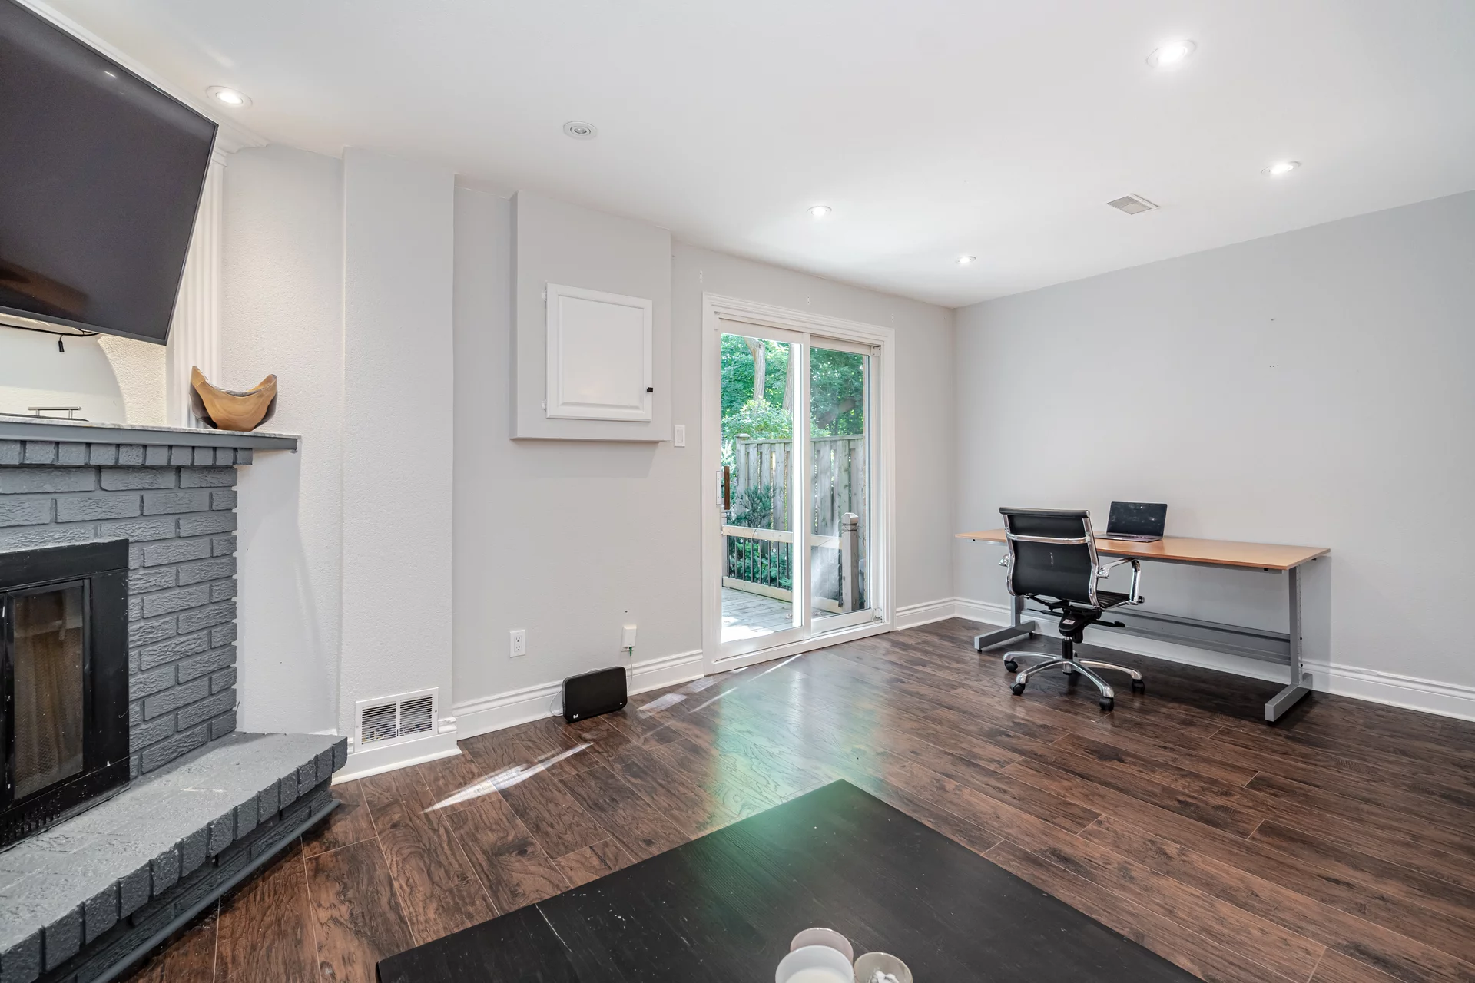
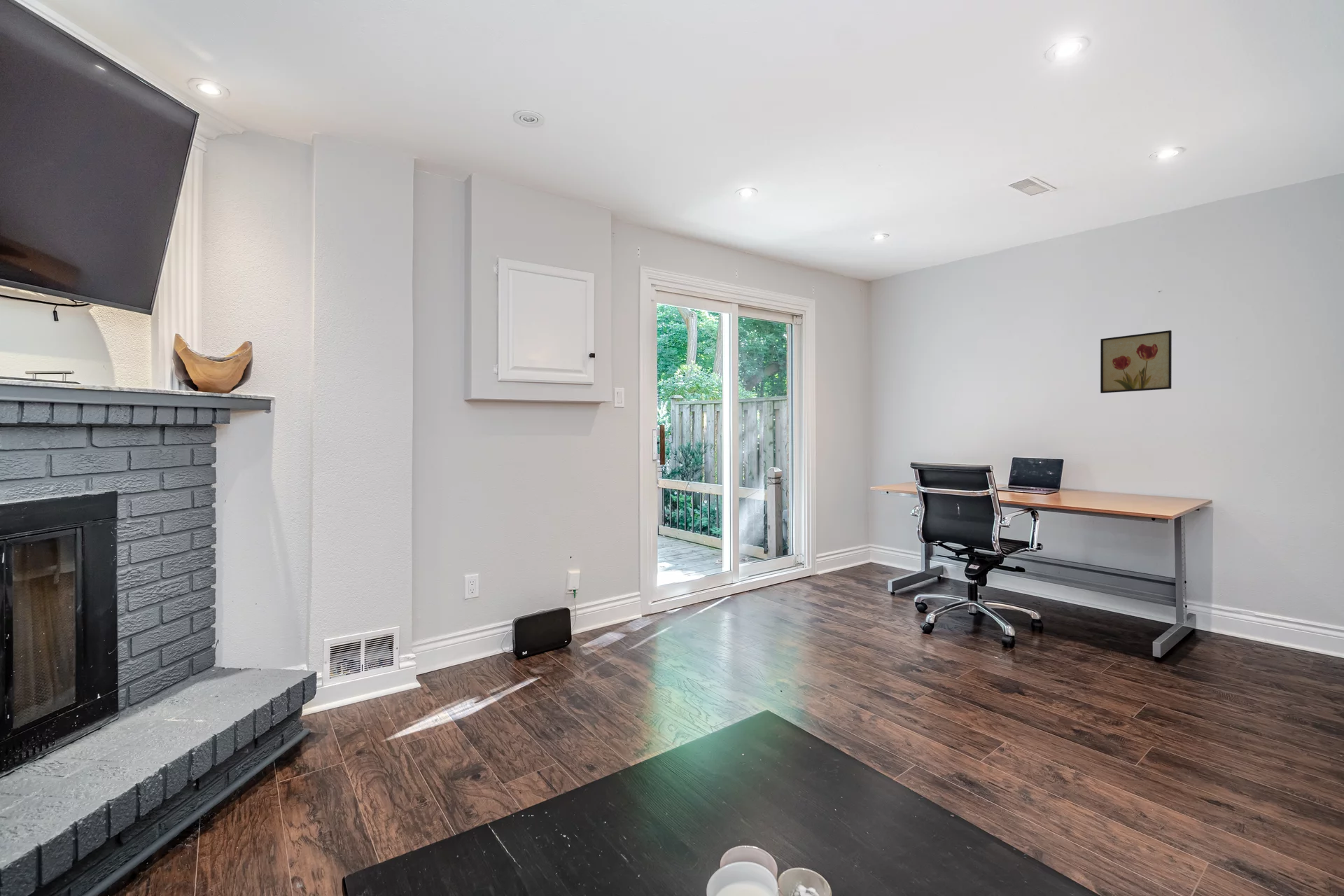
+ wall art [1100,330,1173,393]
